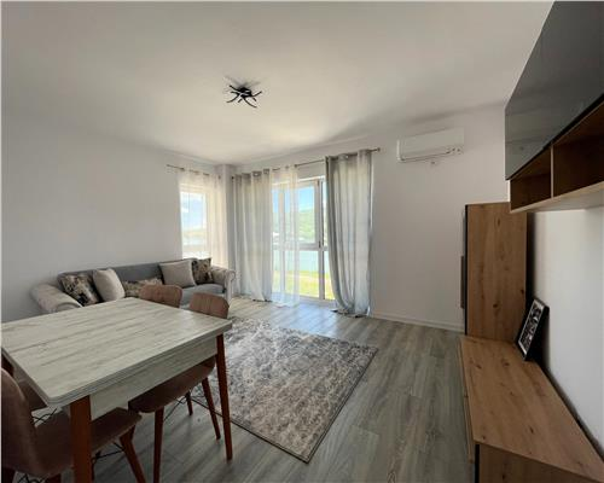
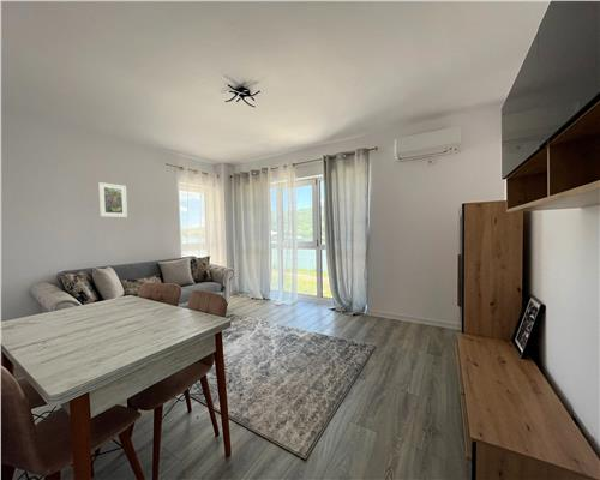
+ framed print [97,181,128,218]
